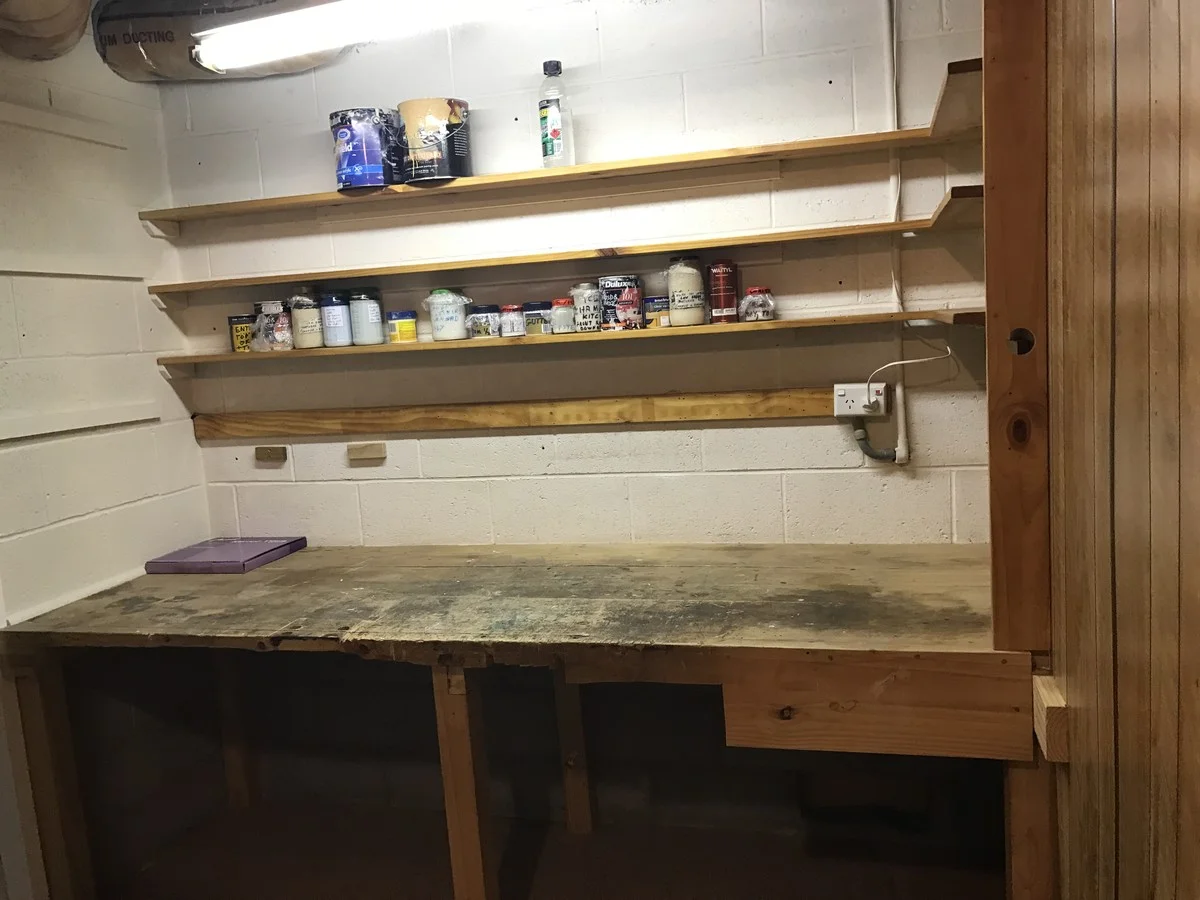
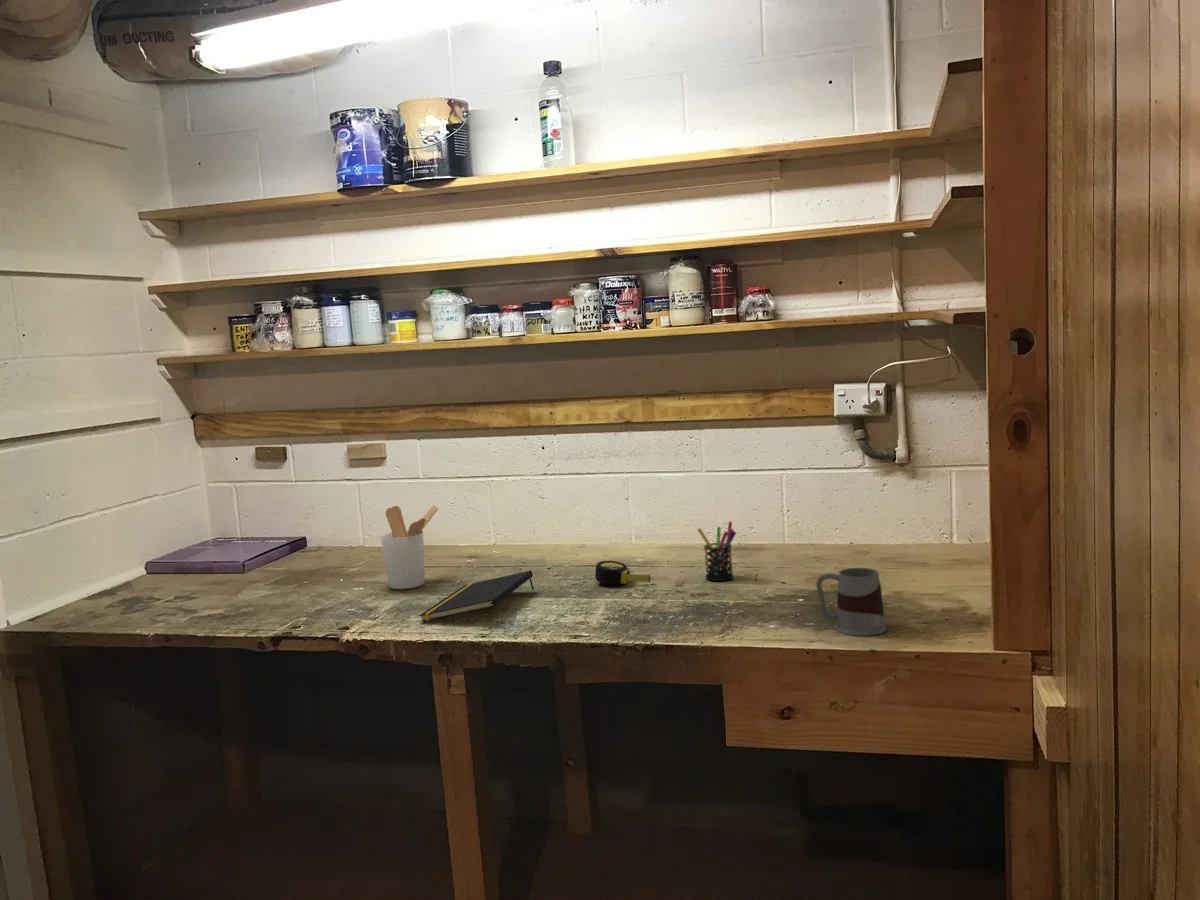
+ notepad [418,570,535,623]
+ tape measure [594,560,652,585]
+ mug [815,567,888,637]
+ utensil holder [380,504,440,590]
+ pen holder [696,521,737,582]
